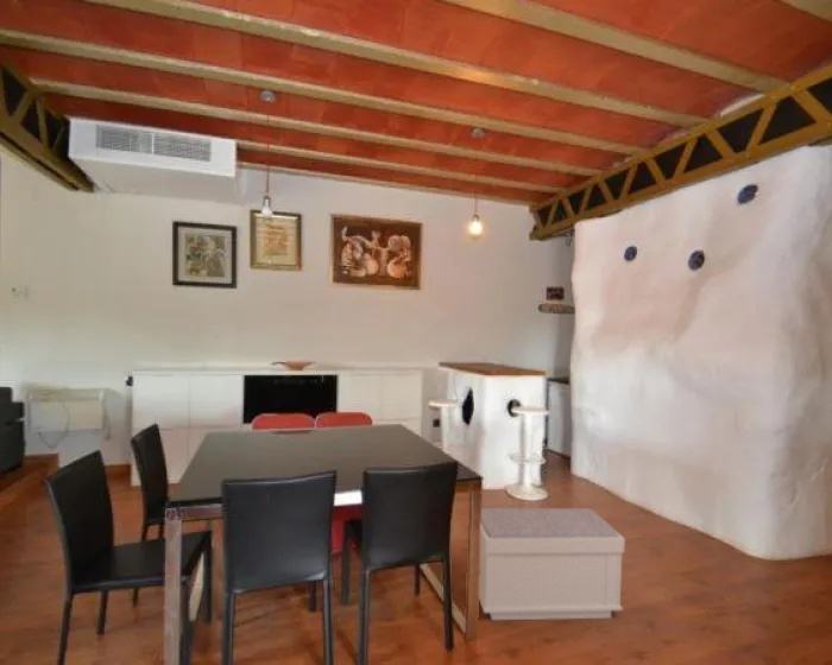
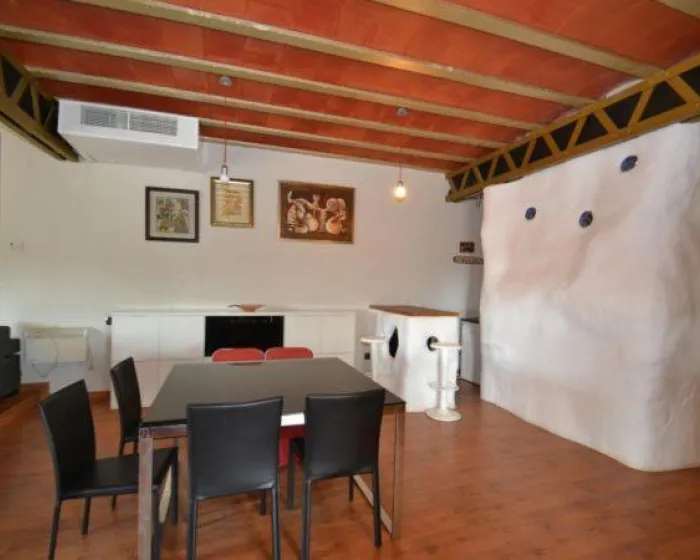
- bench [478,507,626,621]
